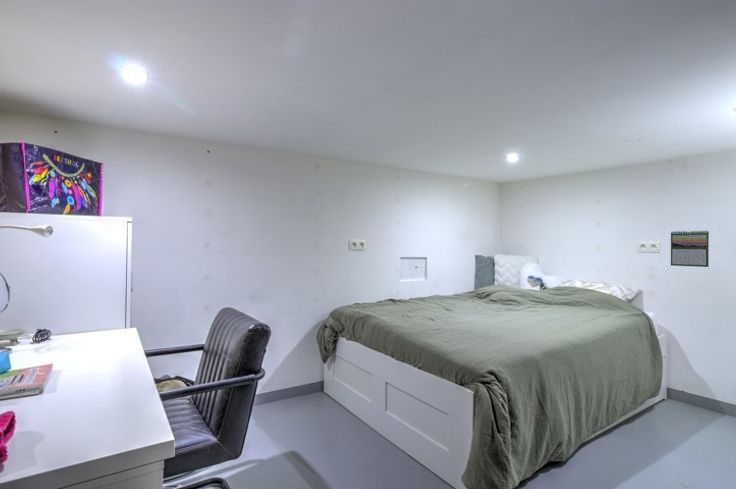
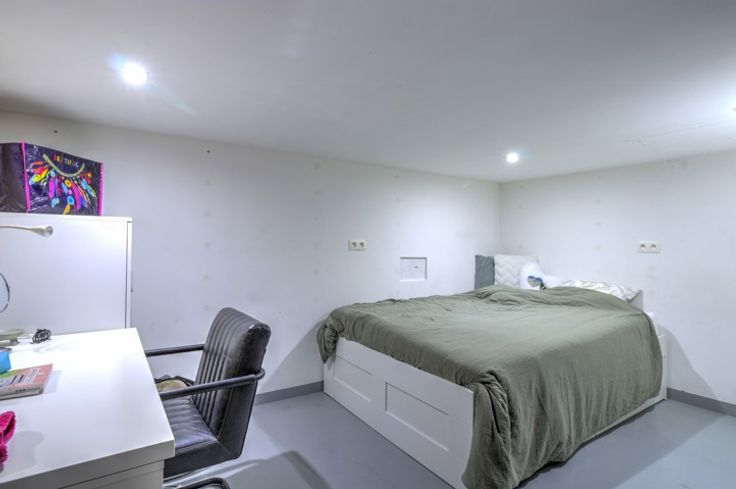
- calendar [670,229,710,268]
